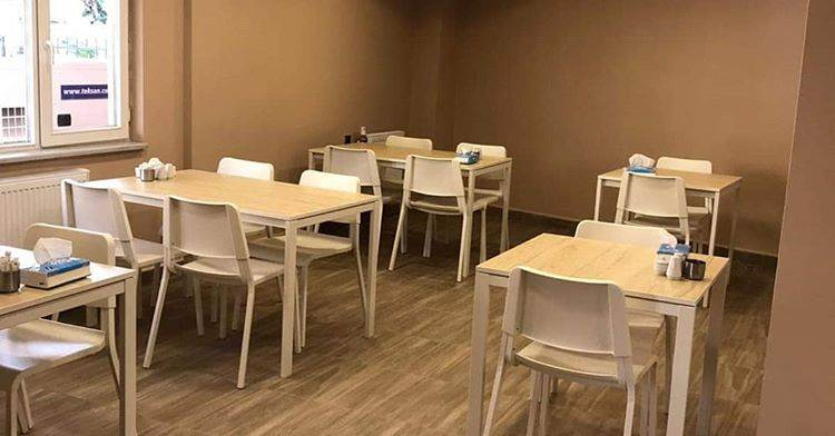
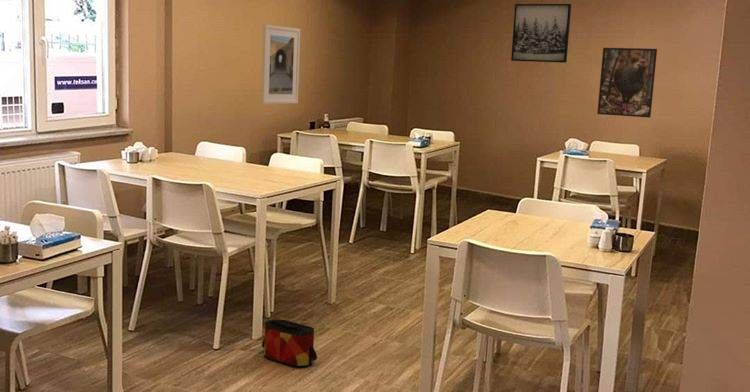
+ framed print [596,47,658,119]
+ bag [261,318,318,368]
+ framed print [260,24,301,105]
+ wall art [510,3,572,64]
